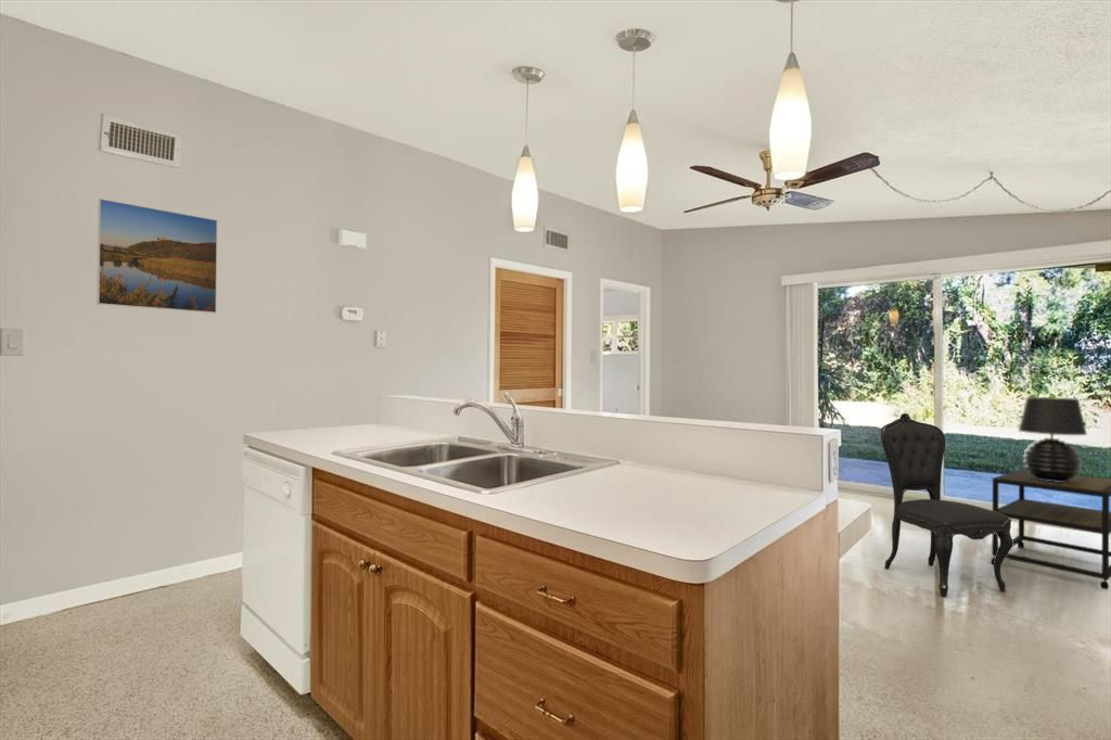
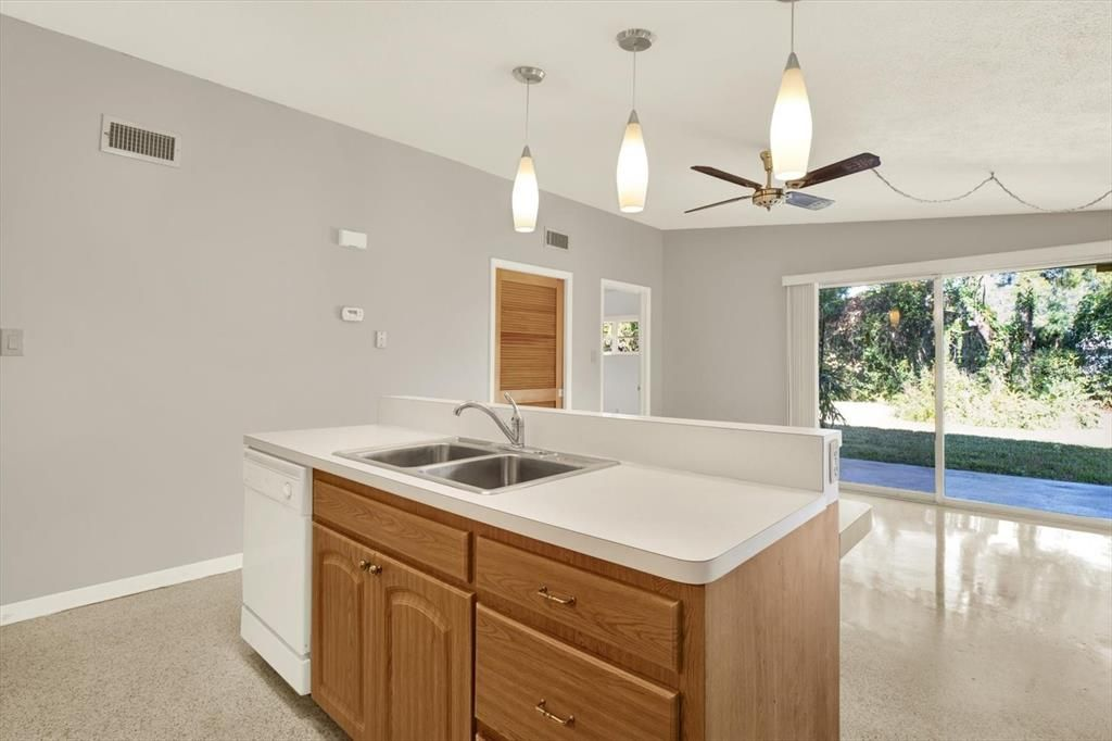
- side table [989,468,1111,591]
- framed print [95,197,218,315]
- dining chair [880,412,1013,598]
- table lamp [1018,396,1088,482]
